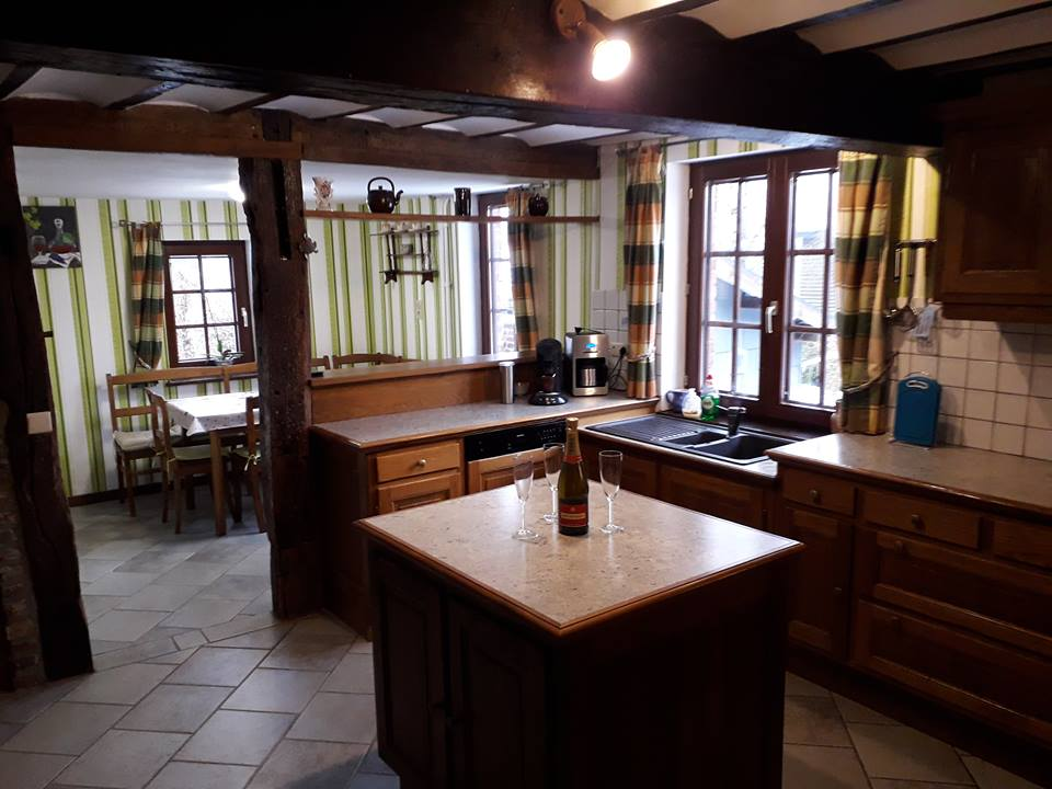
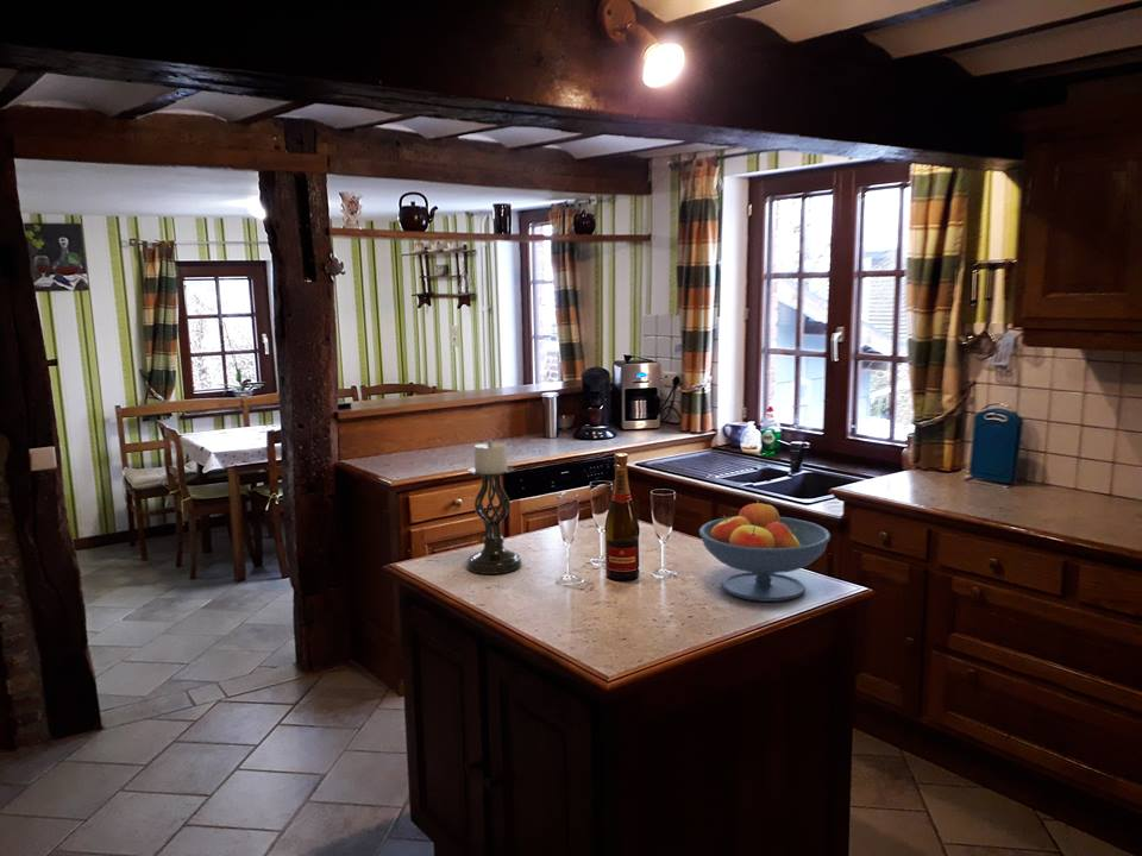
+ fruit bowl [698,499,832,603]
+ candle holder [465,439,523,575]
